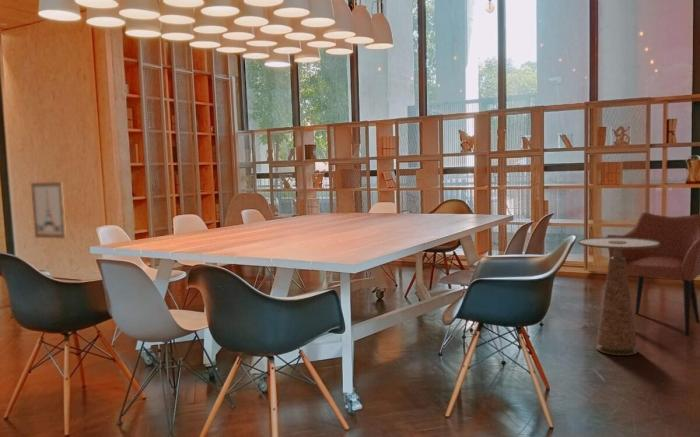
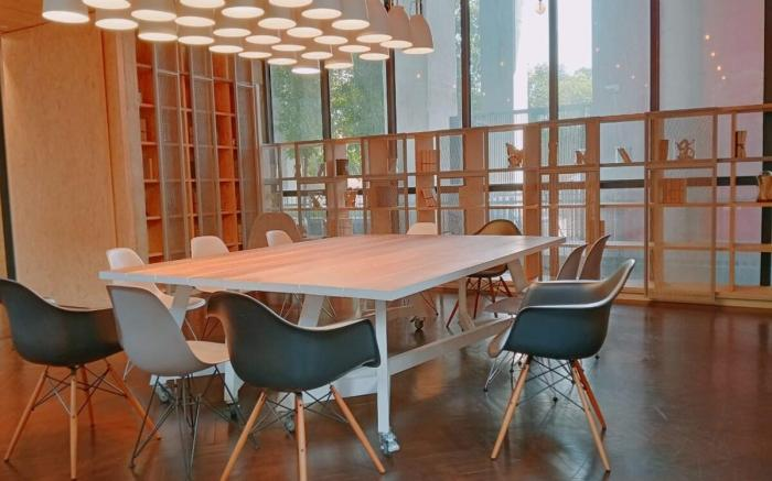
- side table [576,236,660,356]
- wall art [30,181,67,239]
- armchair [606,212,700,337]
